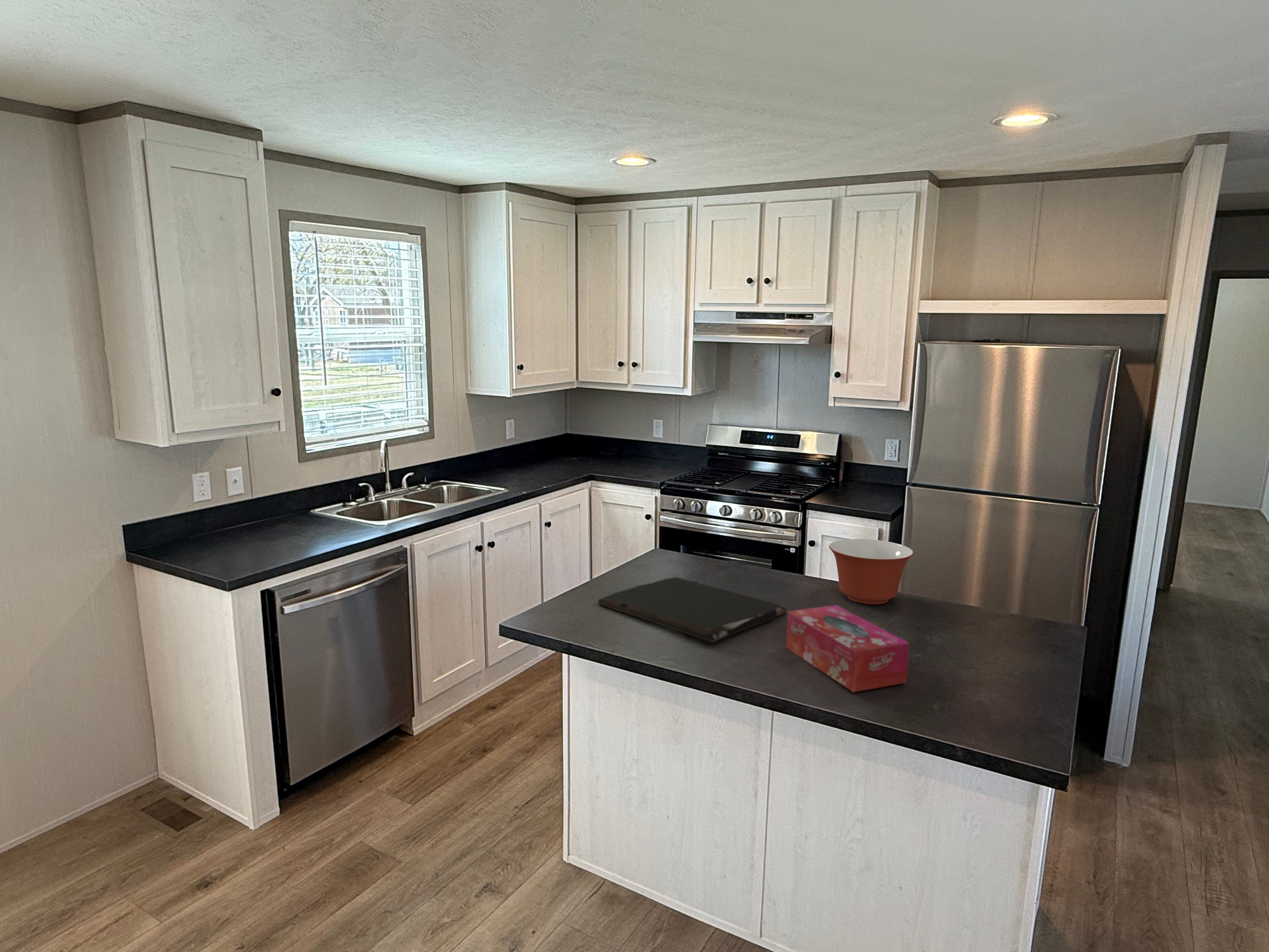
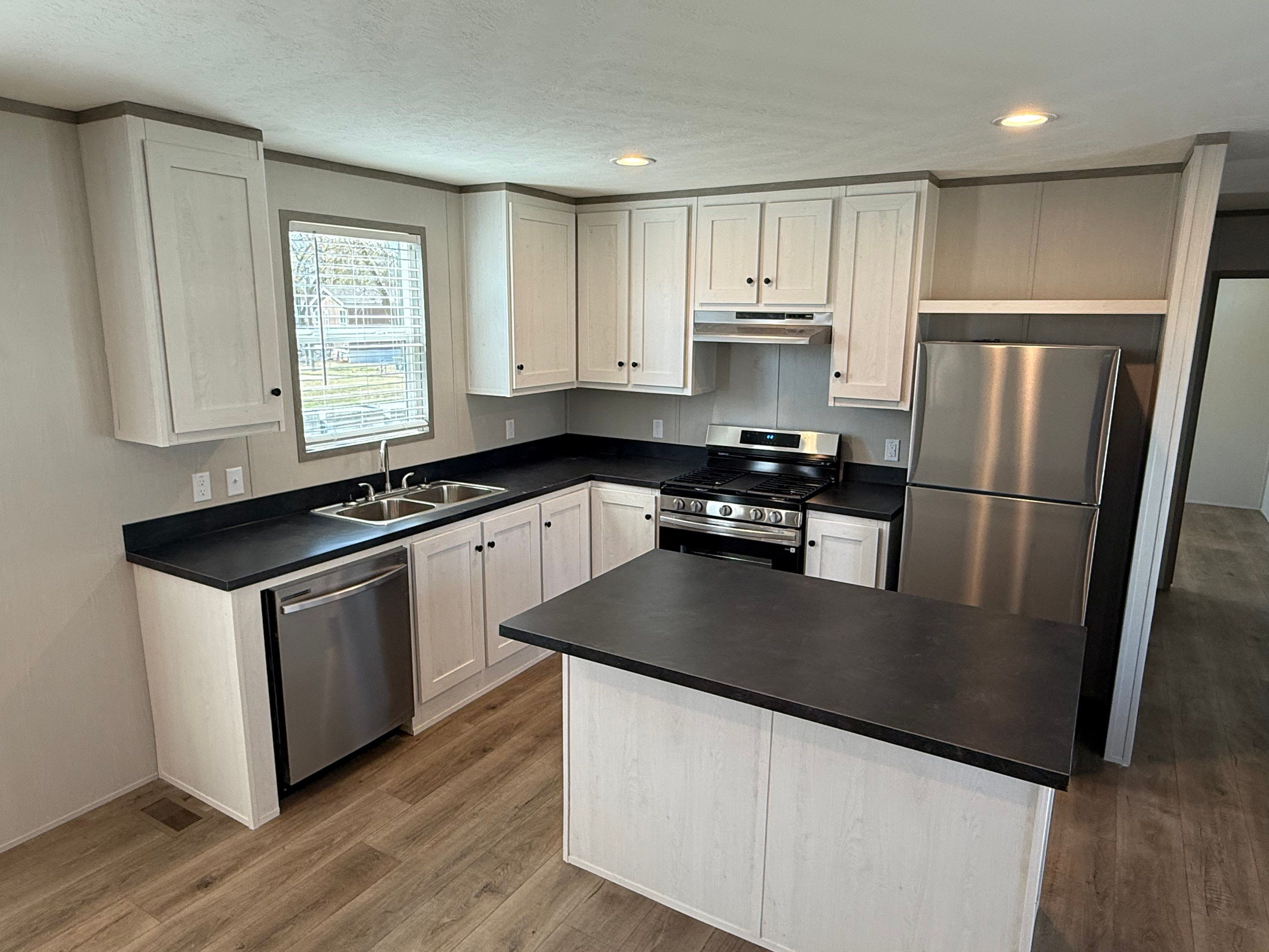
- tissue box [786,605,910,693]
- cutting board [598,576,788,643]
- mixing bowl [829,539,914,605]
